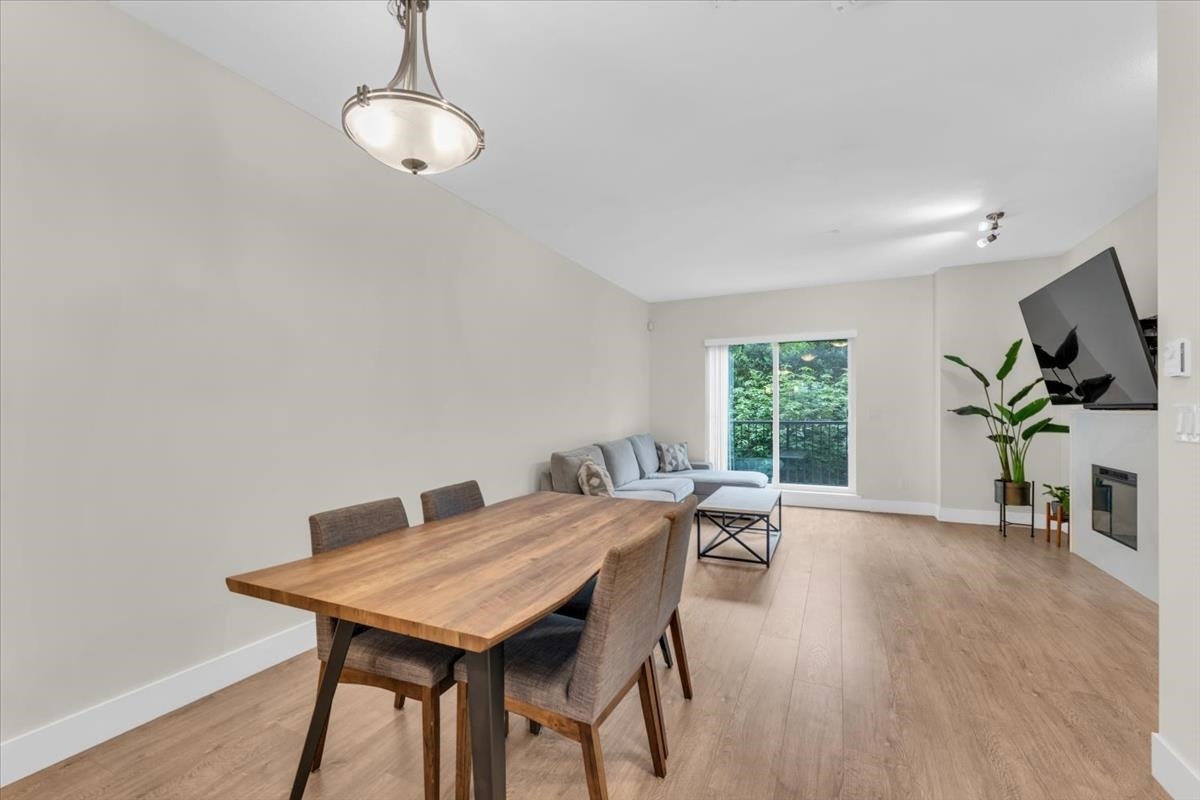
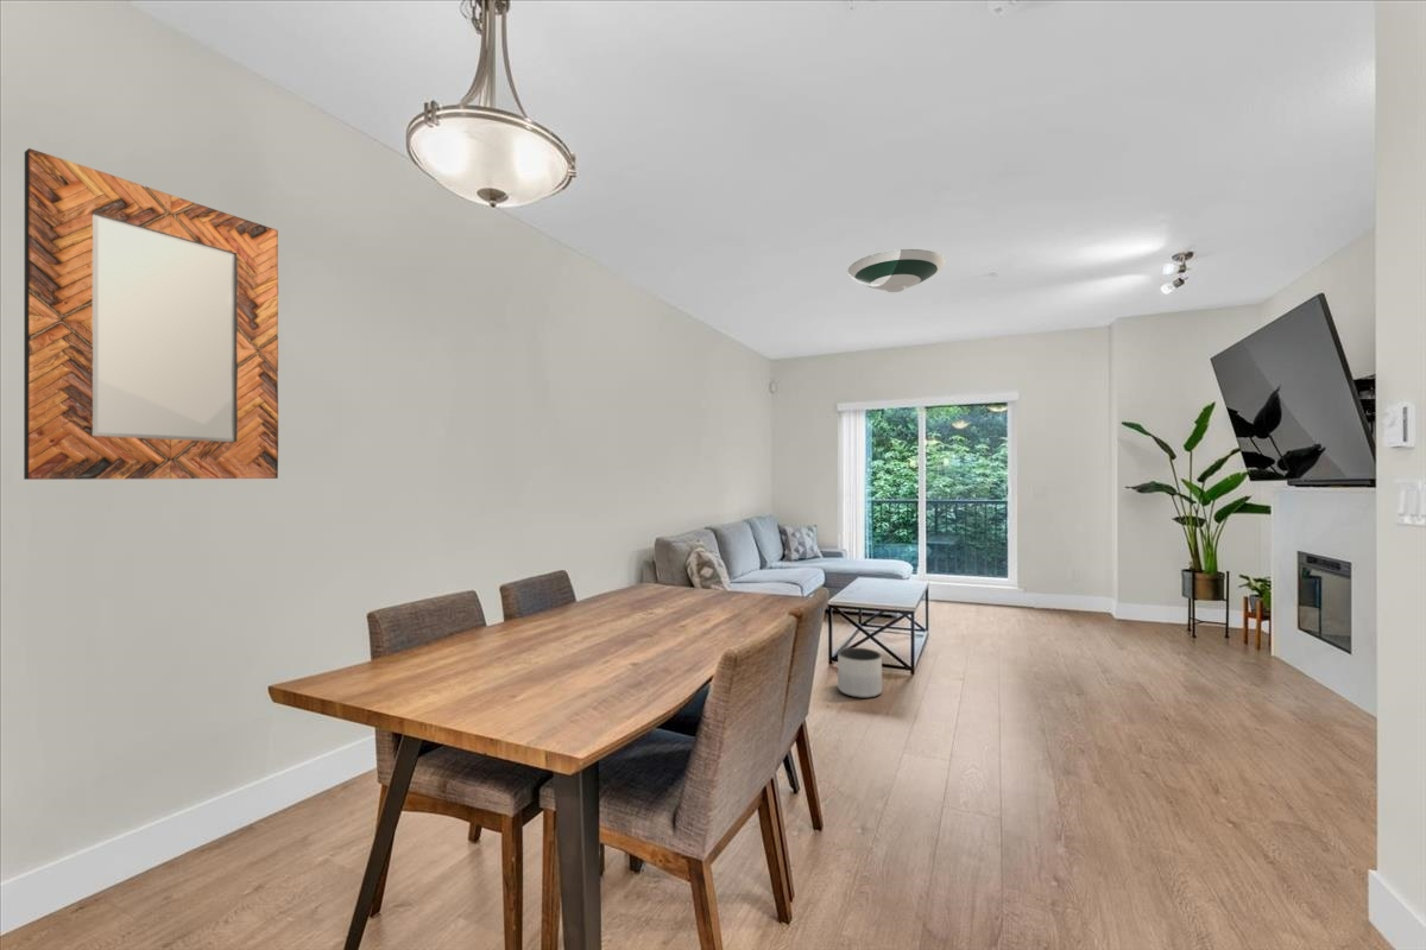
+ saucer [847,248,946,293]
+ home mirror [23,147,279,481]
+ planter [837,647,883,699]
